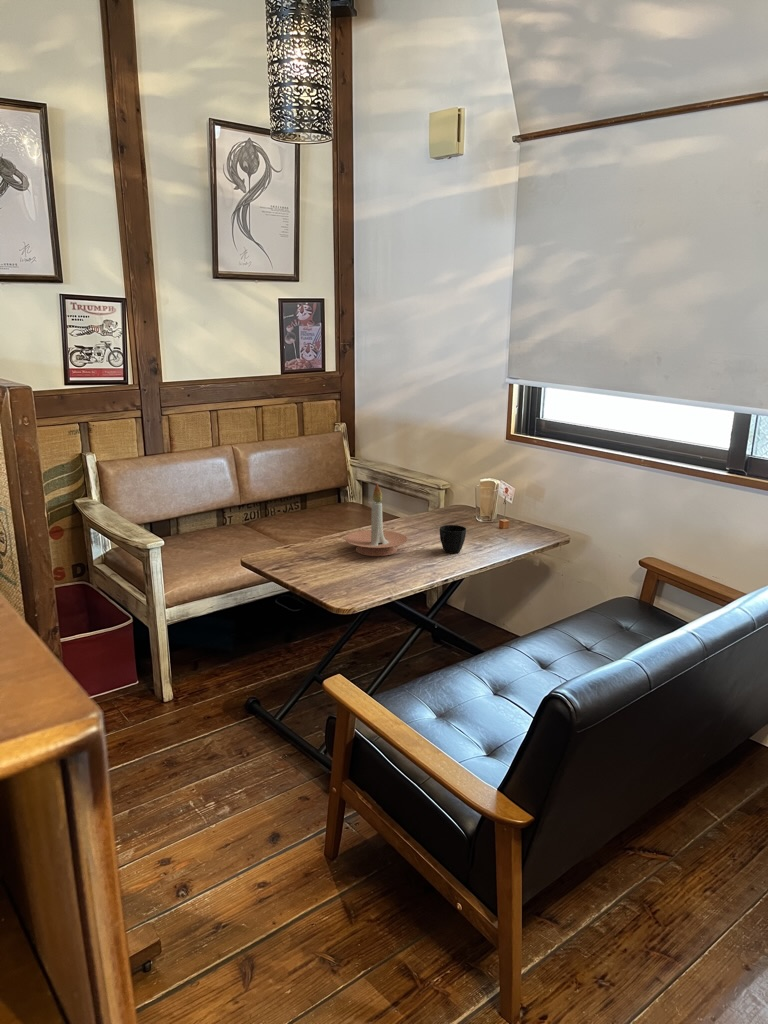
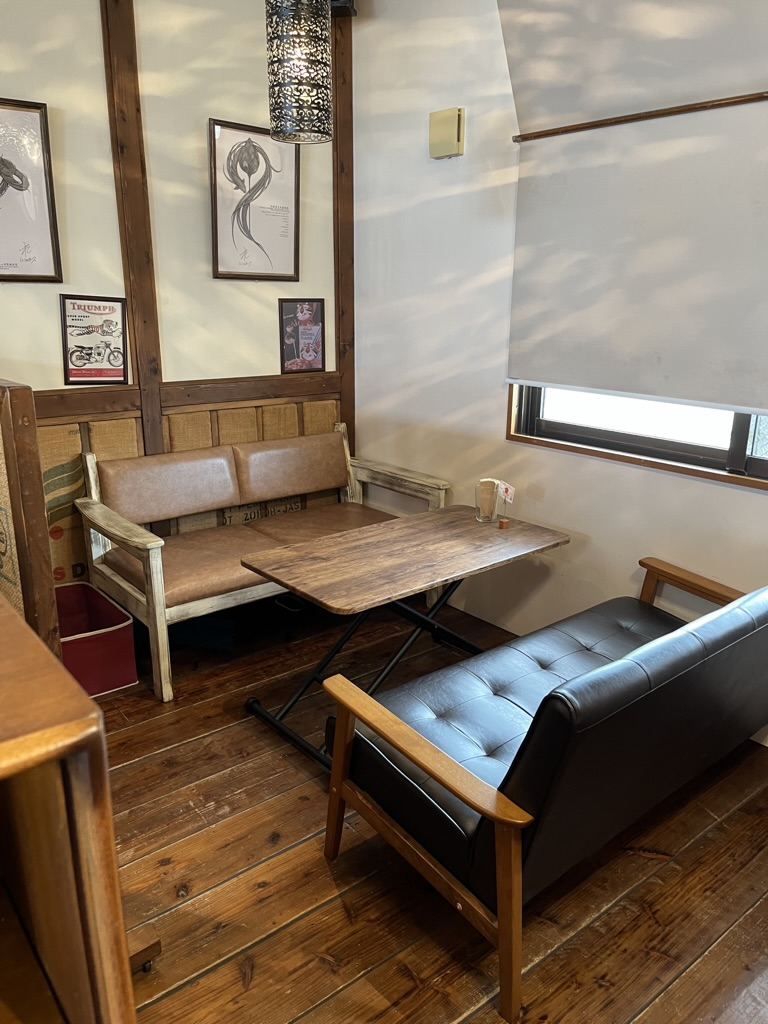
- candle holder [344,483,409,557]
- cup [439,524,467,554]
